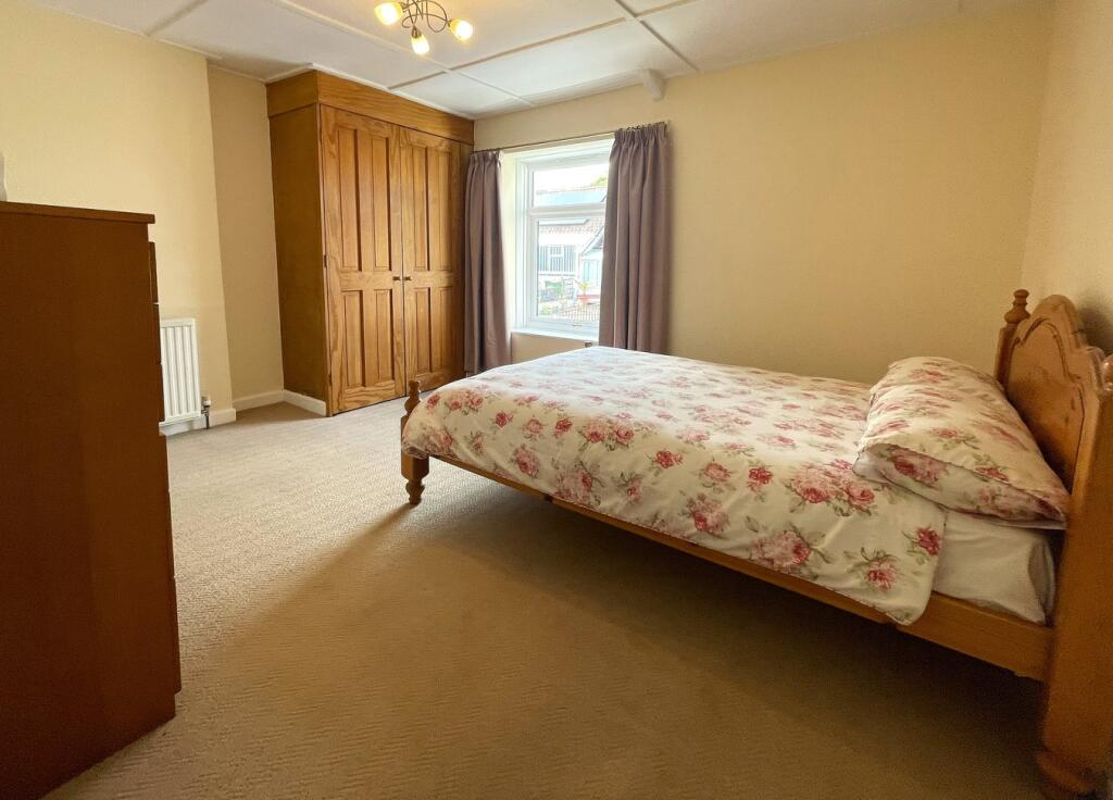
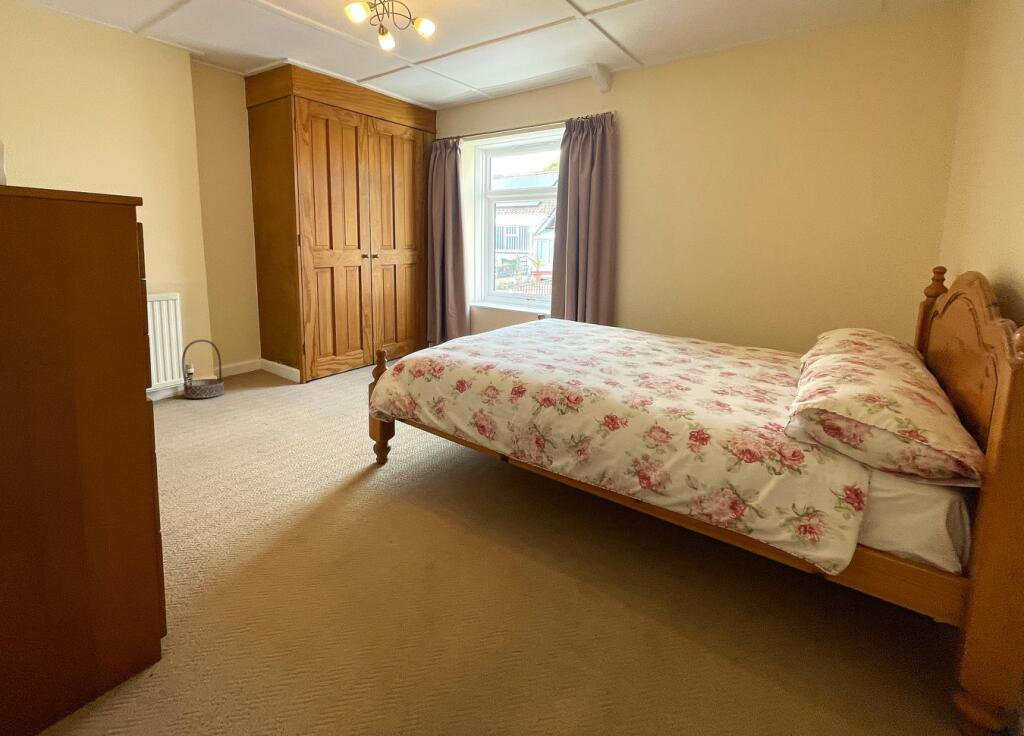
+ basket [181,339,226,399]
